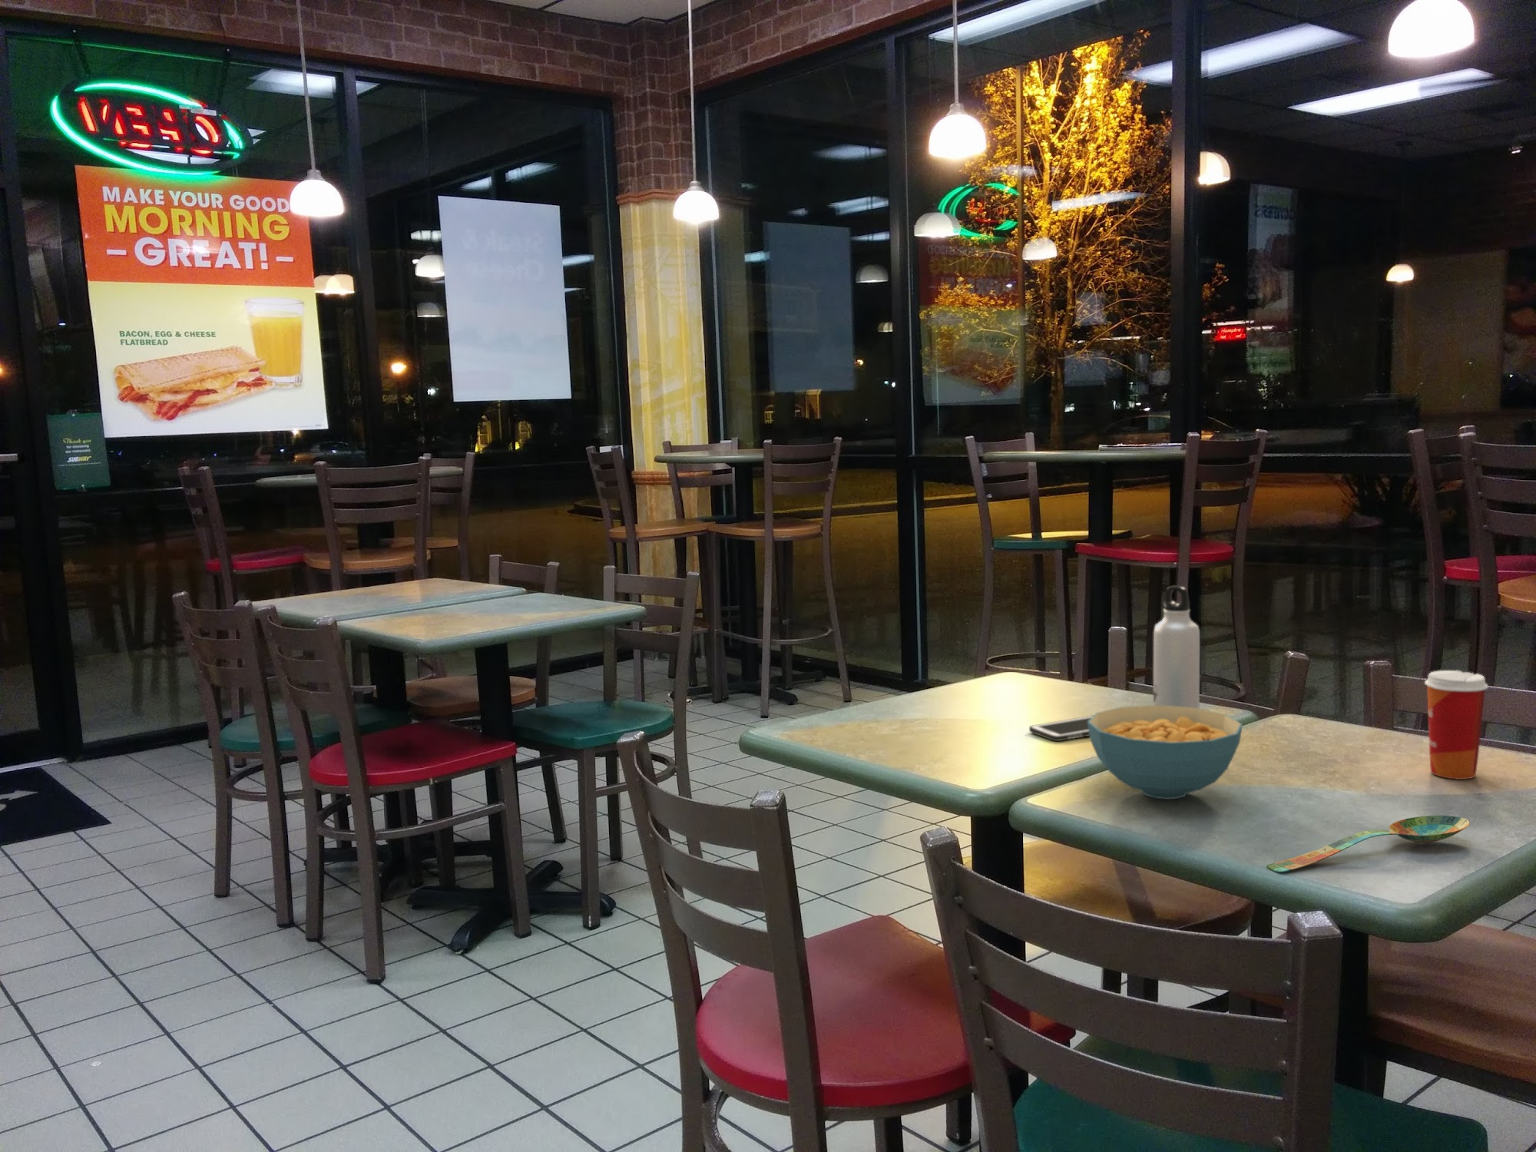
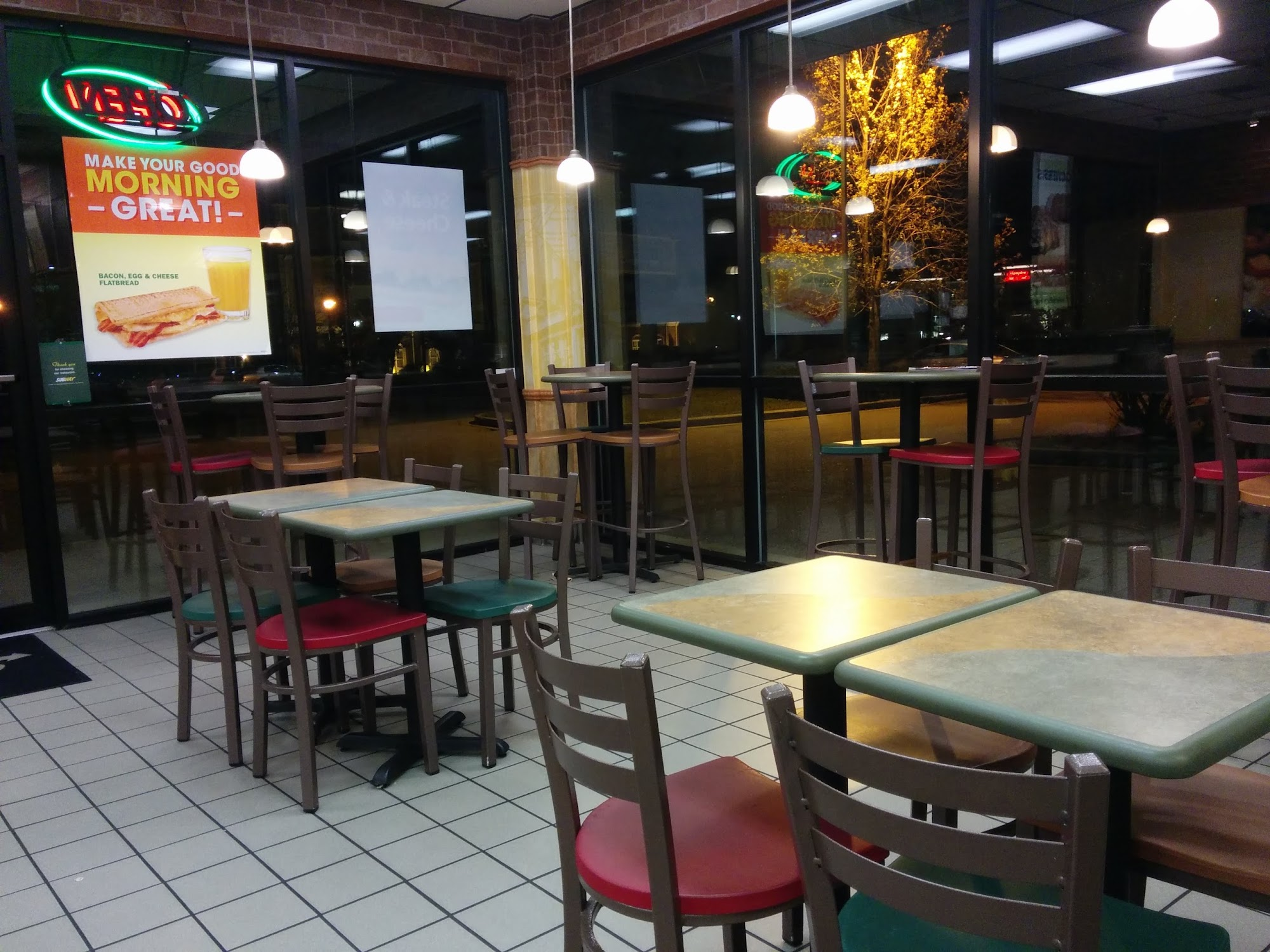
- paper cup [1424,669,1489,781]
- cell phone [1028,714,1093,742]
- water bottle [1153,586,1201,709]
- cereal bowl [1087,704,1243,800]
- spoon [1265,814,1469,874]
